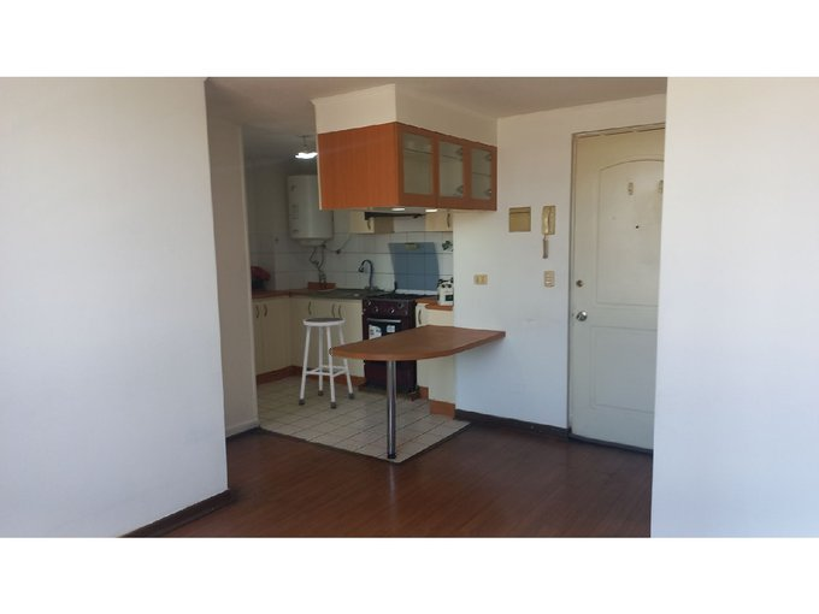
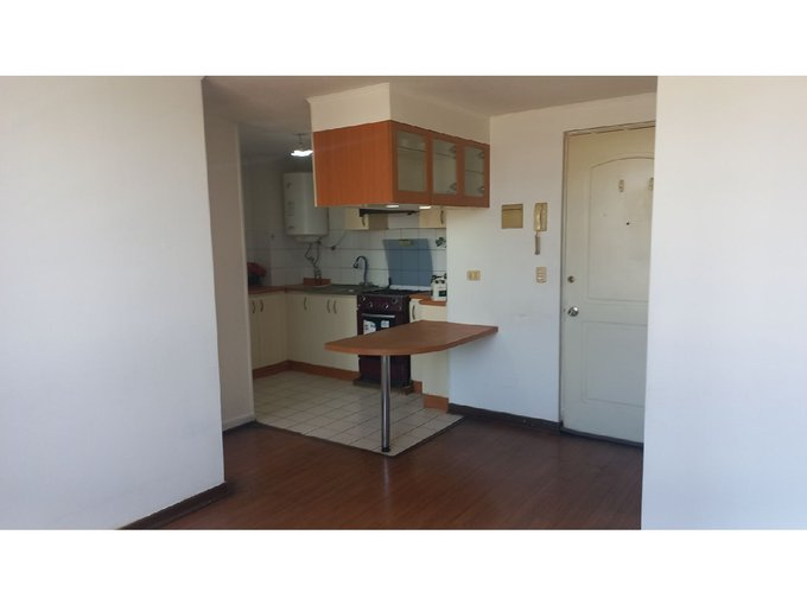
- stool [297,315,355,409]
